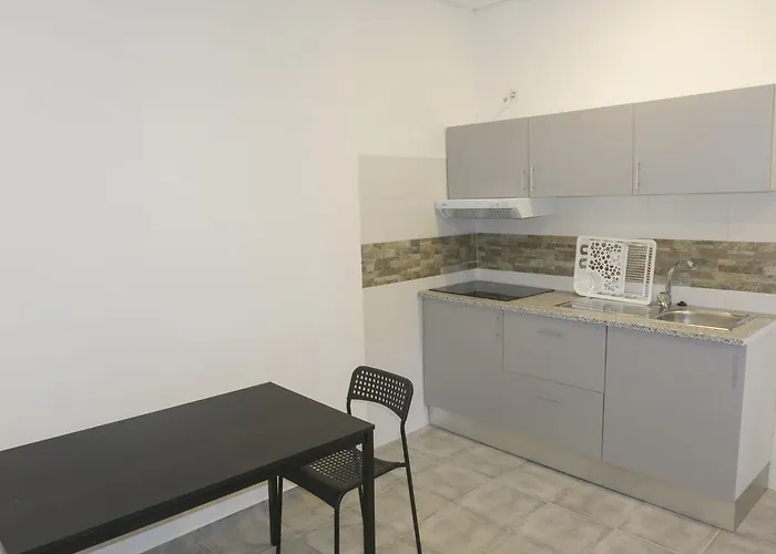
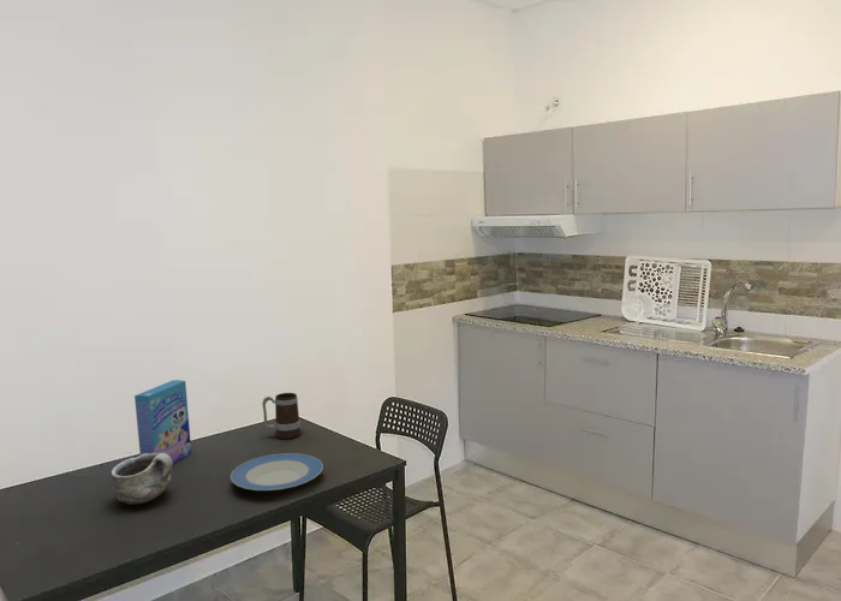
+ plate [229,452,324,492]
+ bowl [111,453,174,506]
+ mug [261,392,302,440]
+ cereal box [133,379,192,464]
